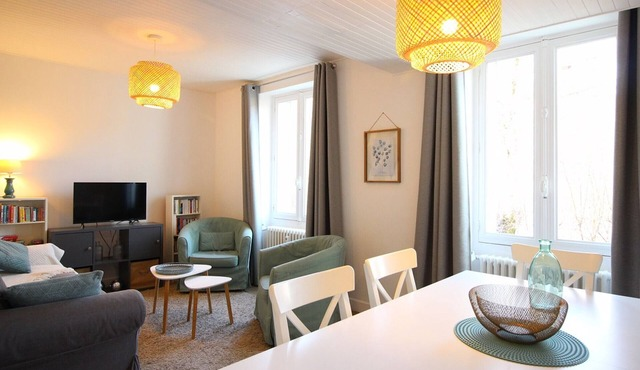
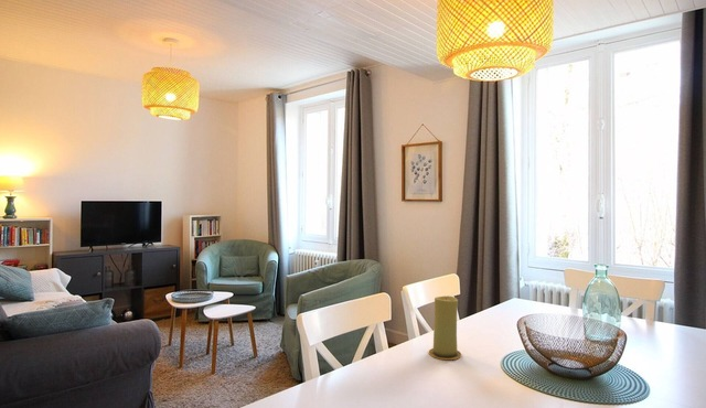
+ candle [428,294,462,361]
